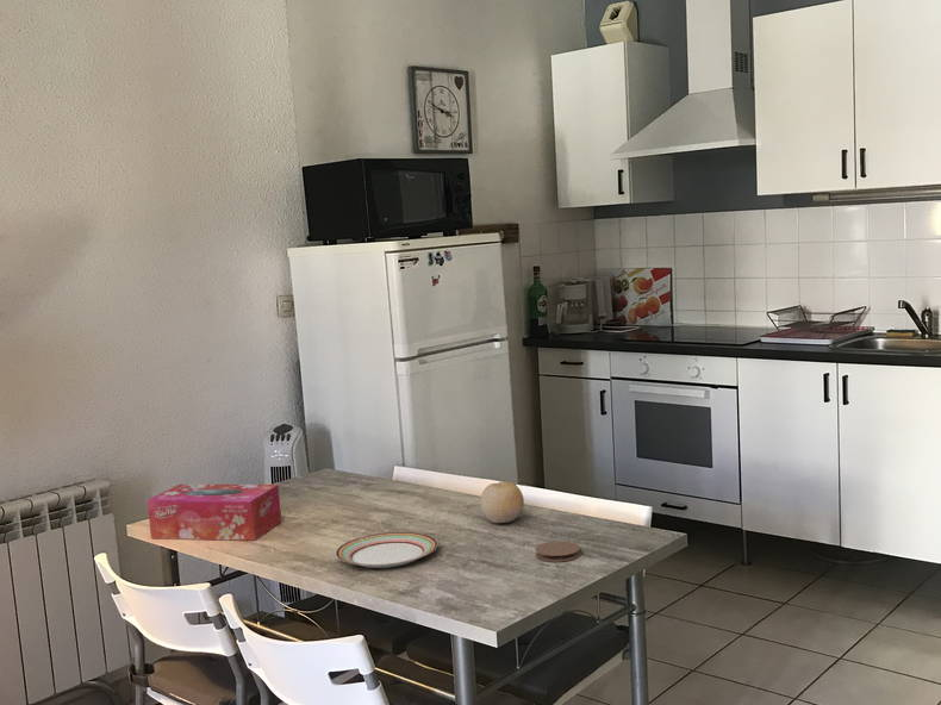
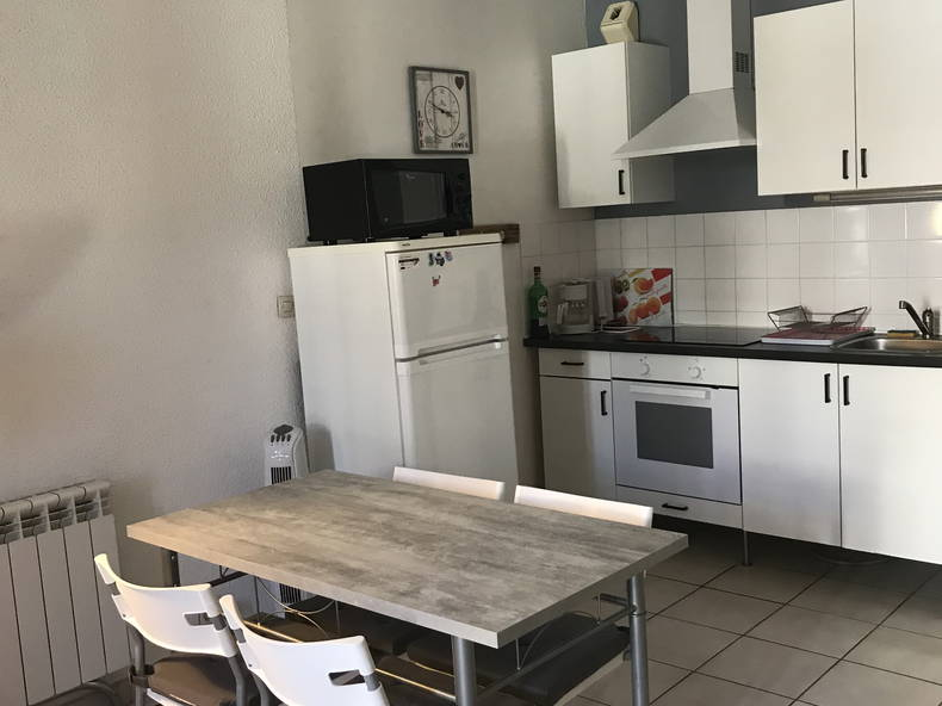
- coaster [534,539,581,563]
- tissue box [145,483,282,542]
- plate [335,531,438,569]
- fruit [479,480,525,524]
